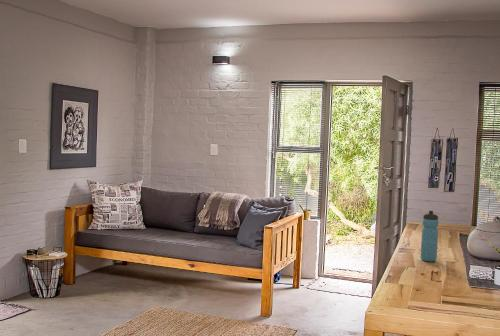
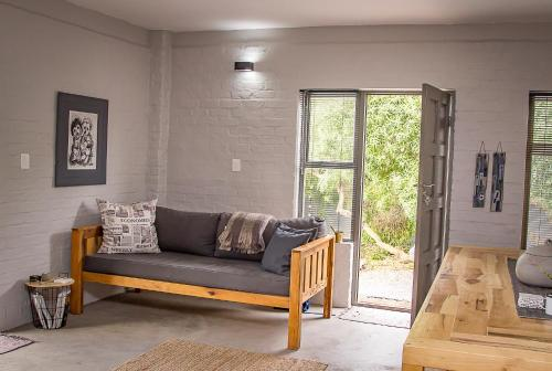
- water bottle [420,210,439,263]
